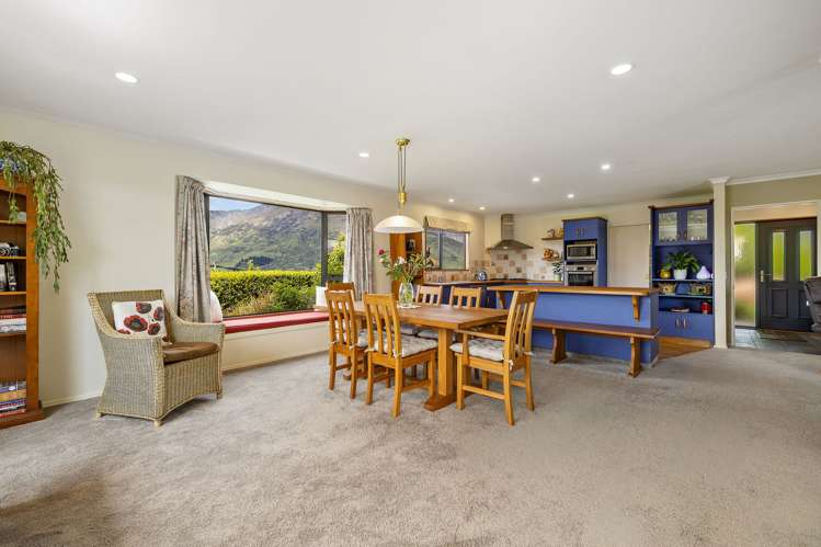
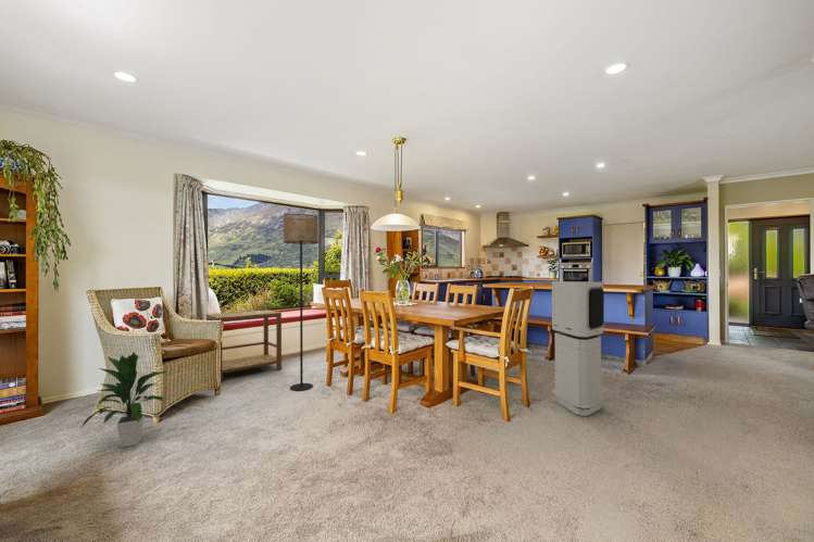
+ floor lamp [283,213,320,392]
+ air purifier [551,280,605,417]
+ indoor plant [80,351,170,449]
+ side table [205,308,283,383]
